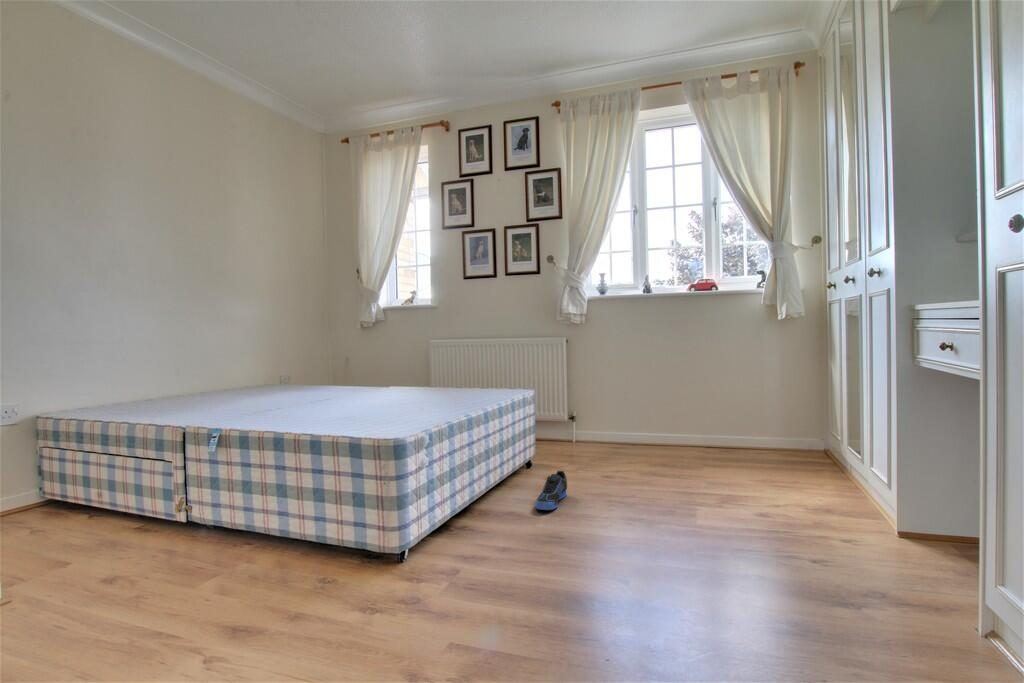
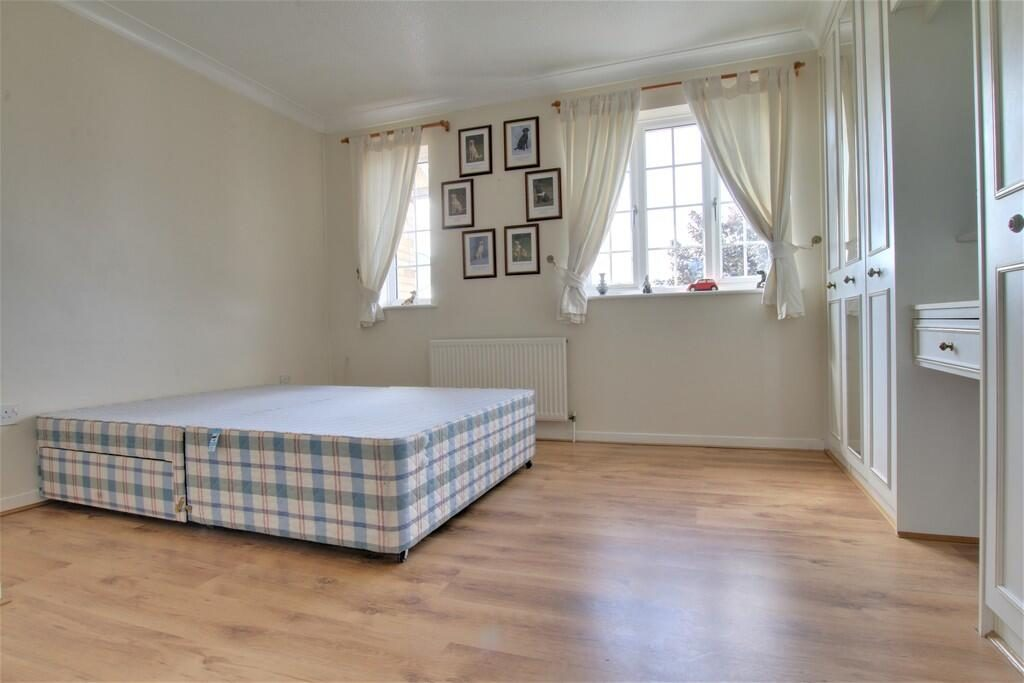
- sneaker [534,470,568,511]
